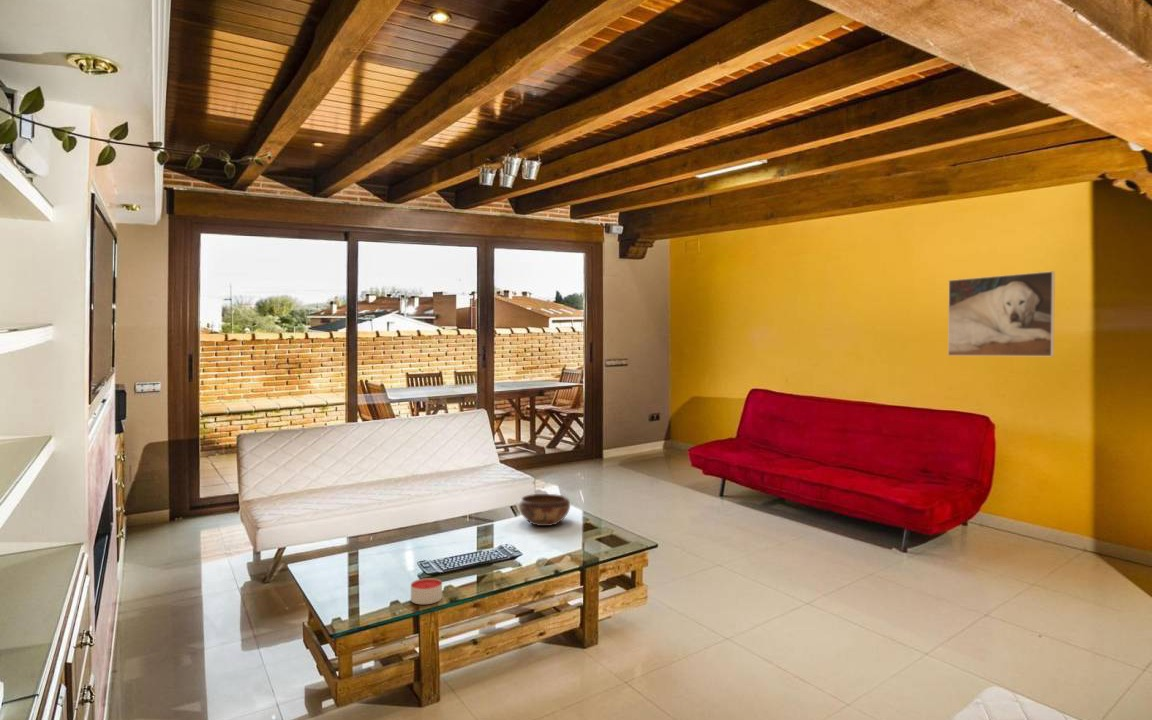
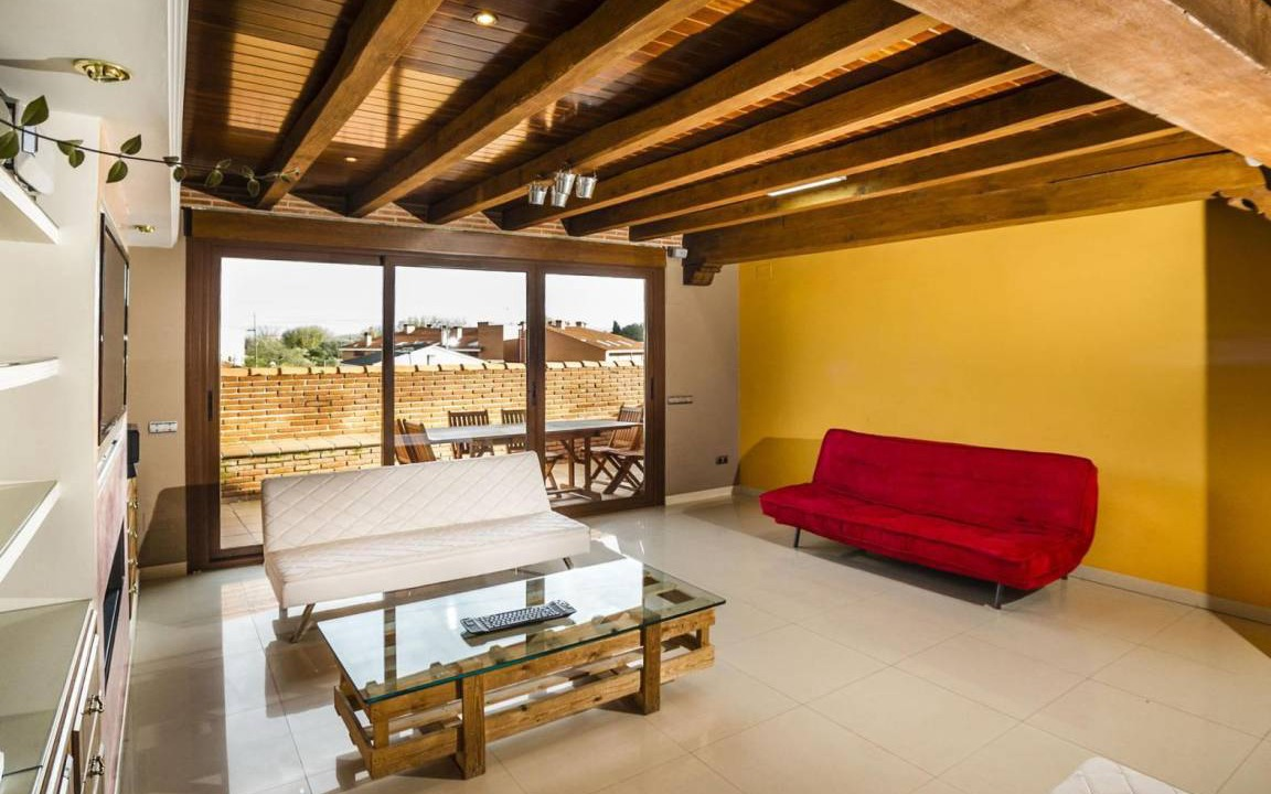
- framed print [947,270,1056,357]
- candle [410,577,443,605]
- decorative bowl [518,493,571,527]
